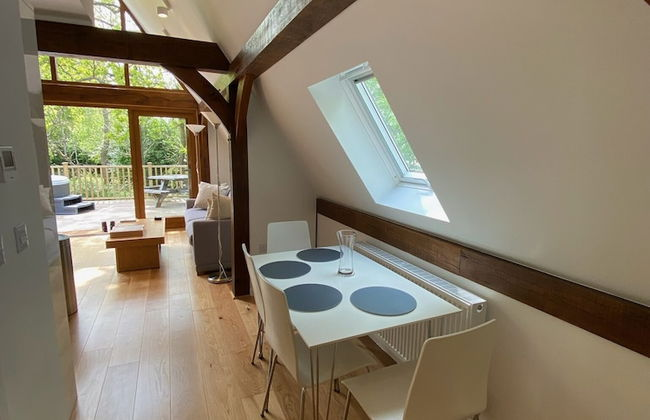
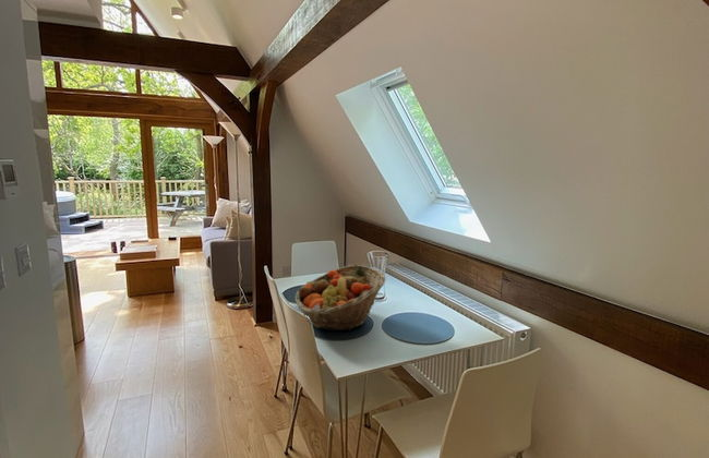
+ fruit basket [293,264,387,332]
